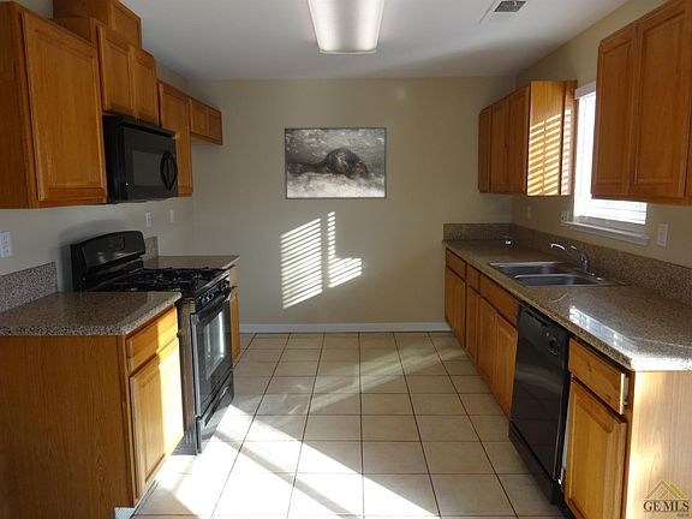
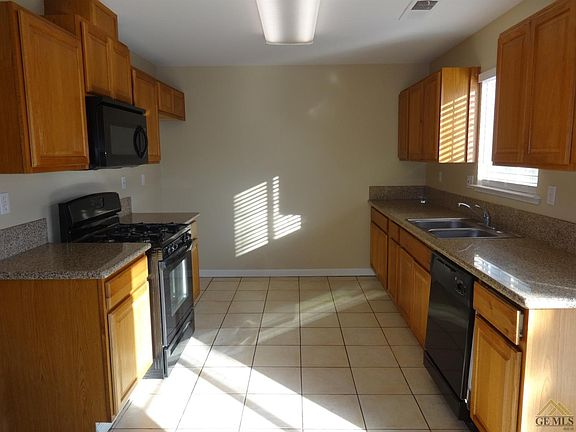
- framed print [284,126,388,201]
